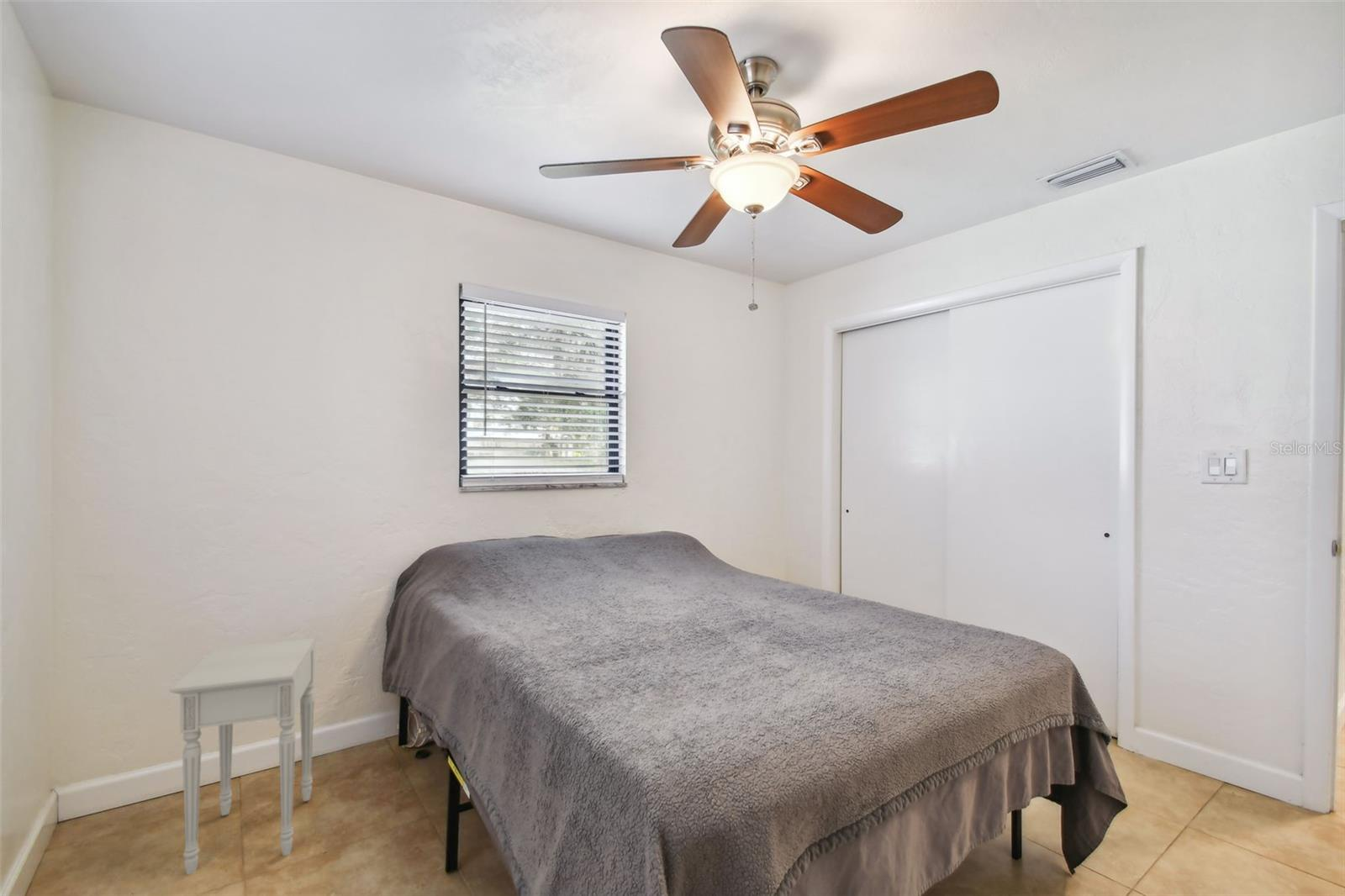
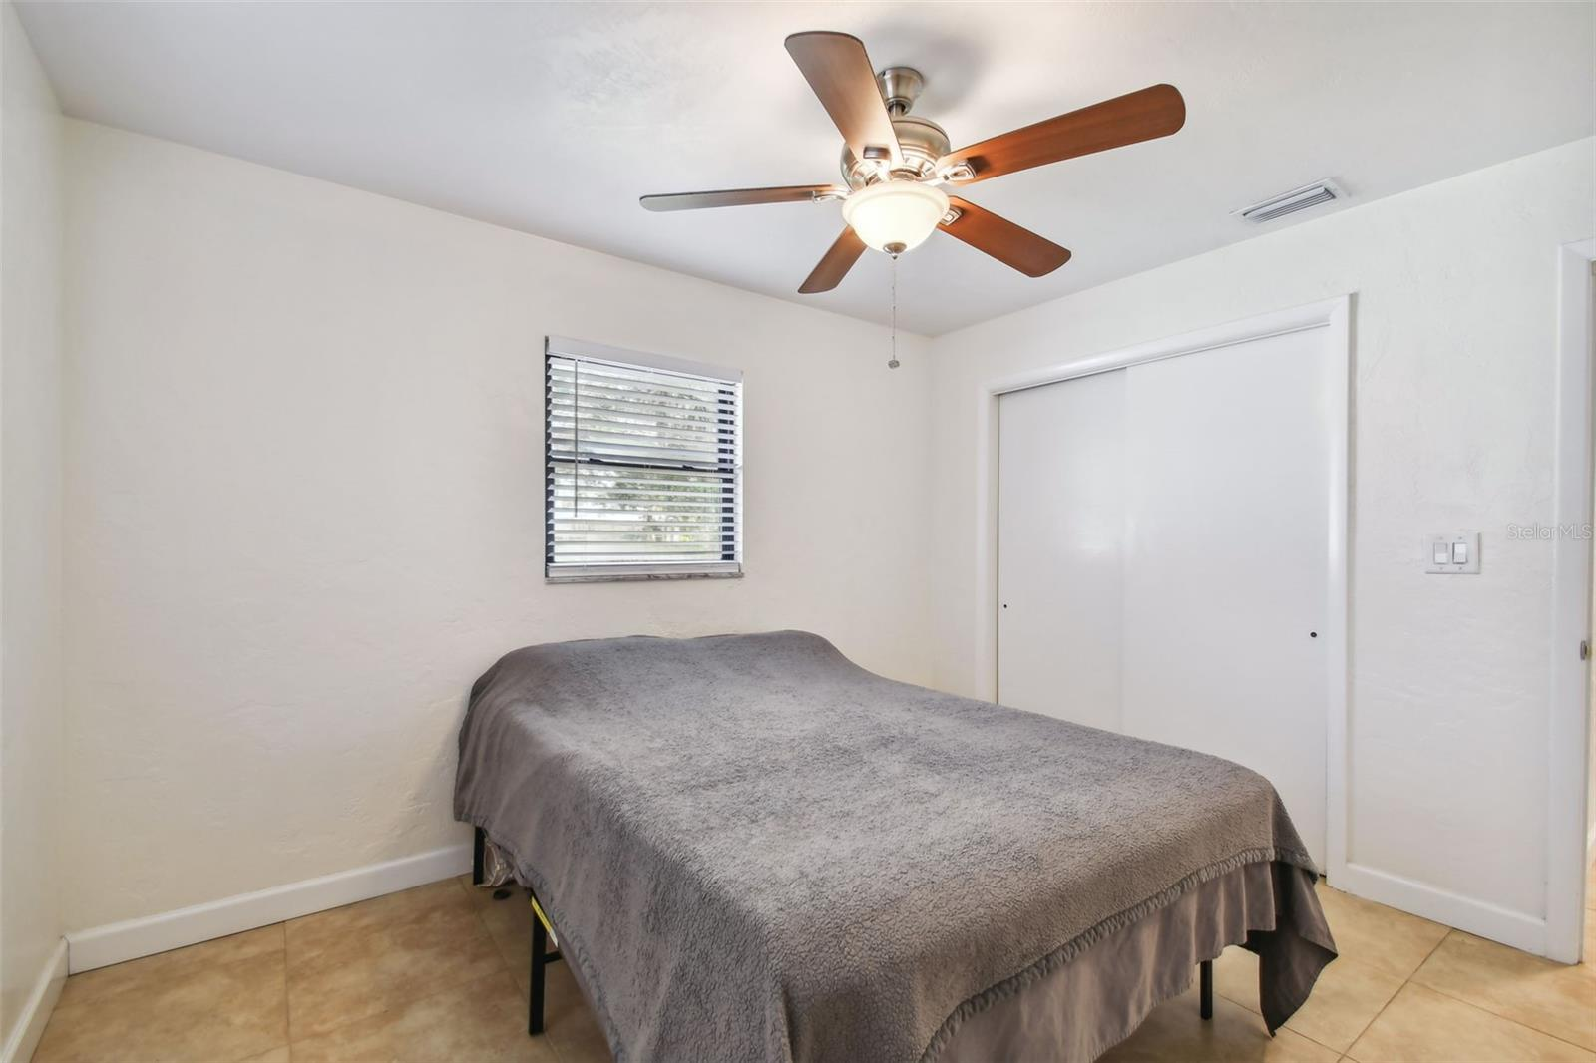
- nightstand [169,637,317,875]
